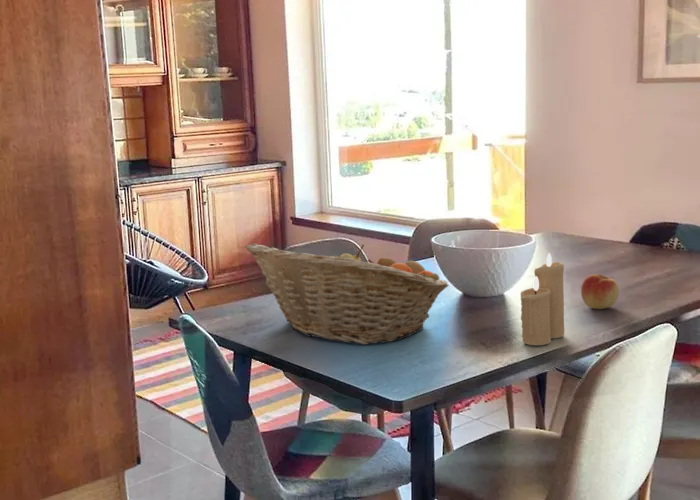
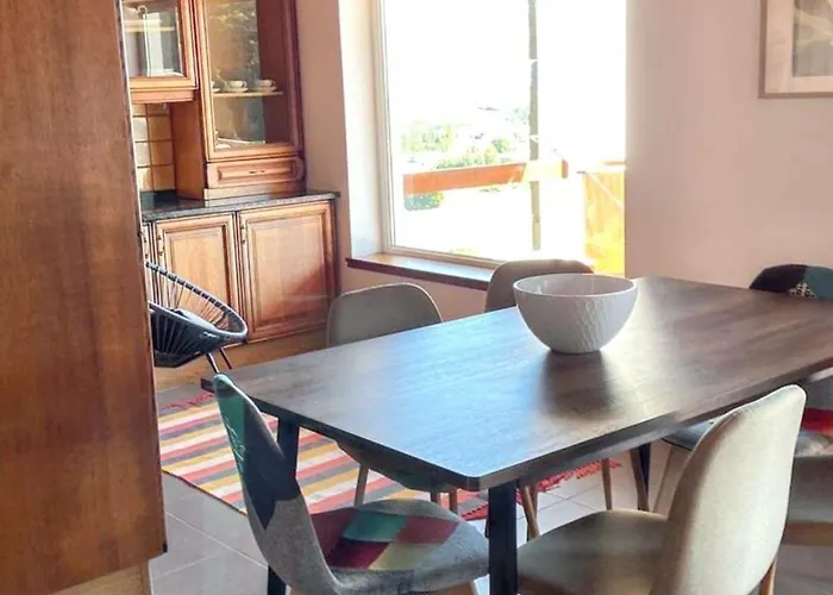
- apple [580,273,620,310]
- fruit basket [245,242,450,346]
- candle [520,252,565,346]
